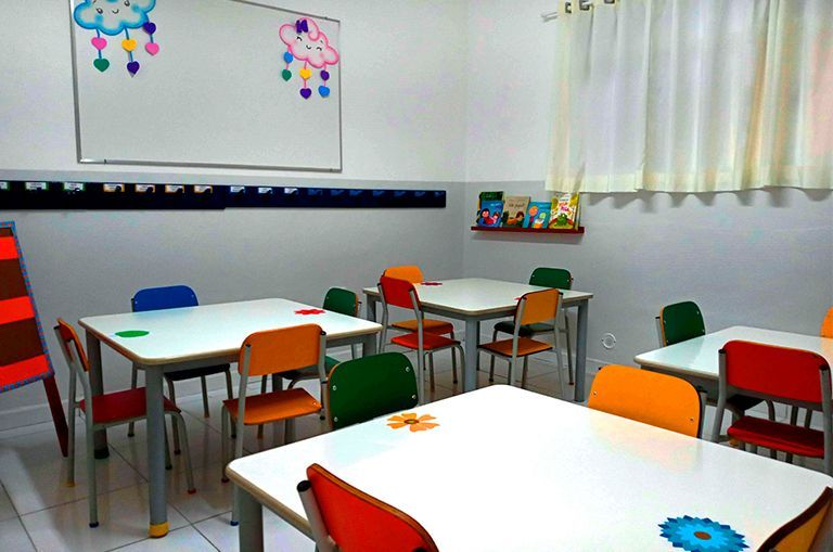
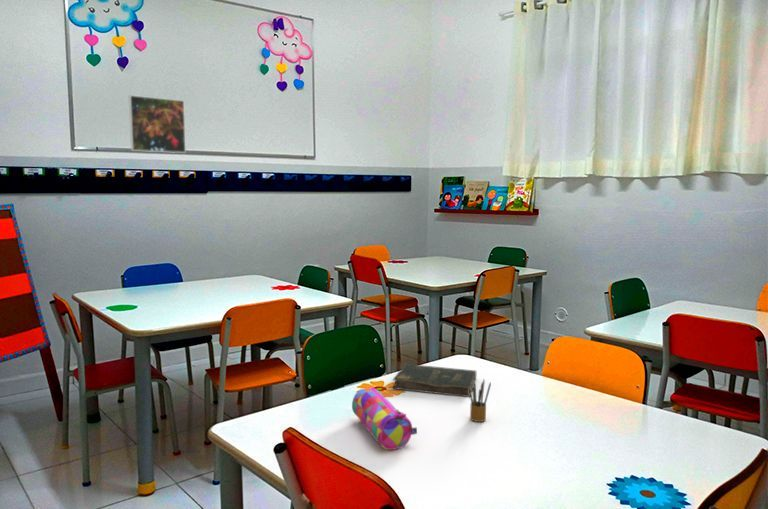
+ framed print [128,94,187,154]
+ pencil case [351,386,418,451]
+ pencil box [469,379,492,423]
+ bible [391,363,477,398]
